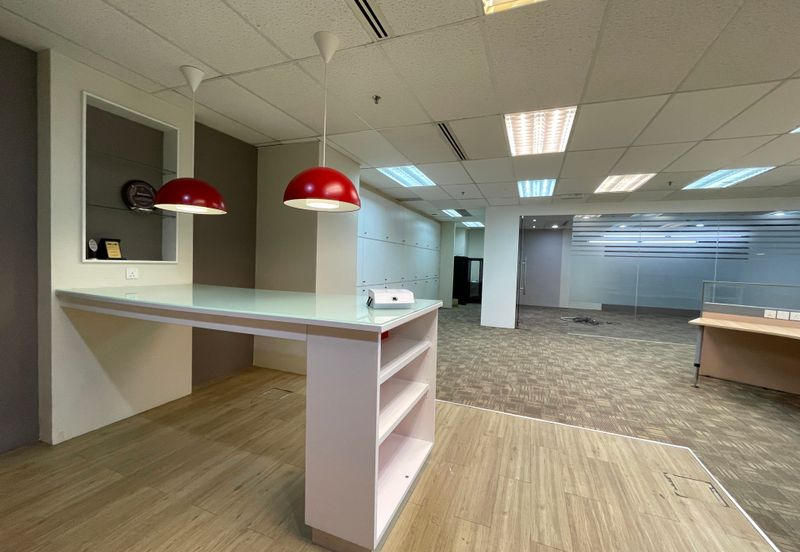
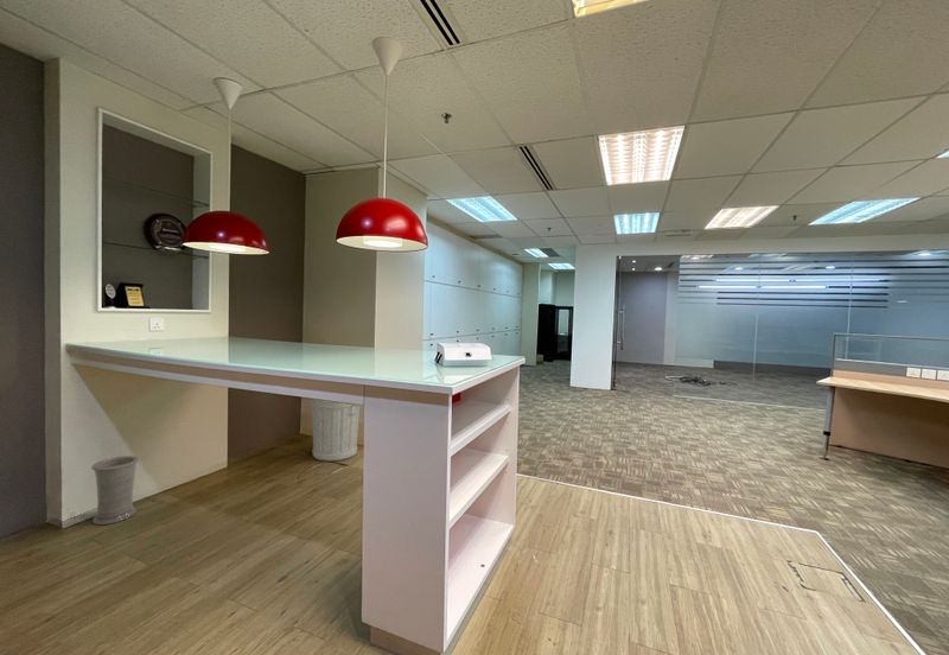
+ vase [90,454,140,526]
+ trash can [310,399,361,463]
